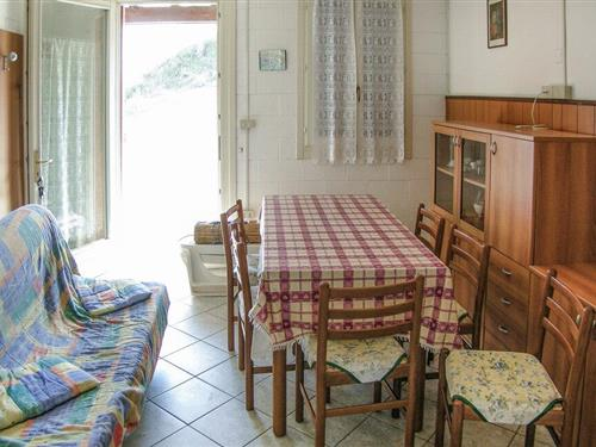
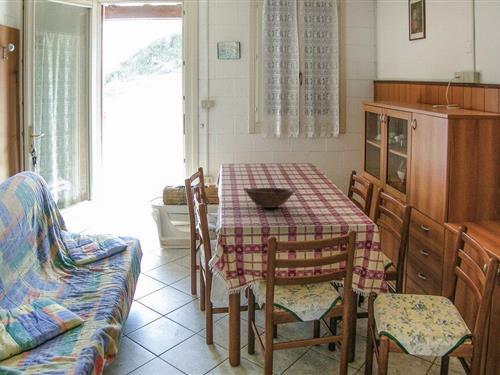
+ bowl [243,187,296,209]
